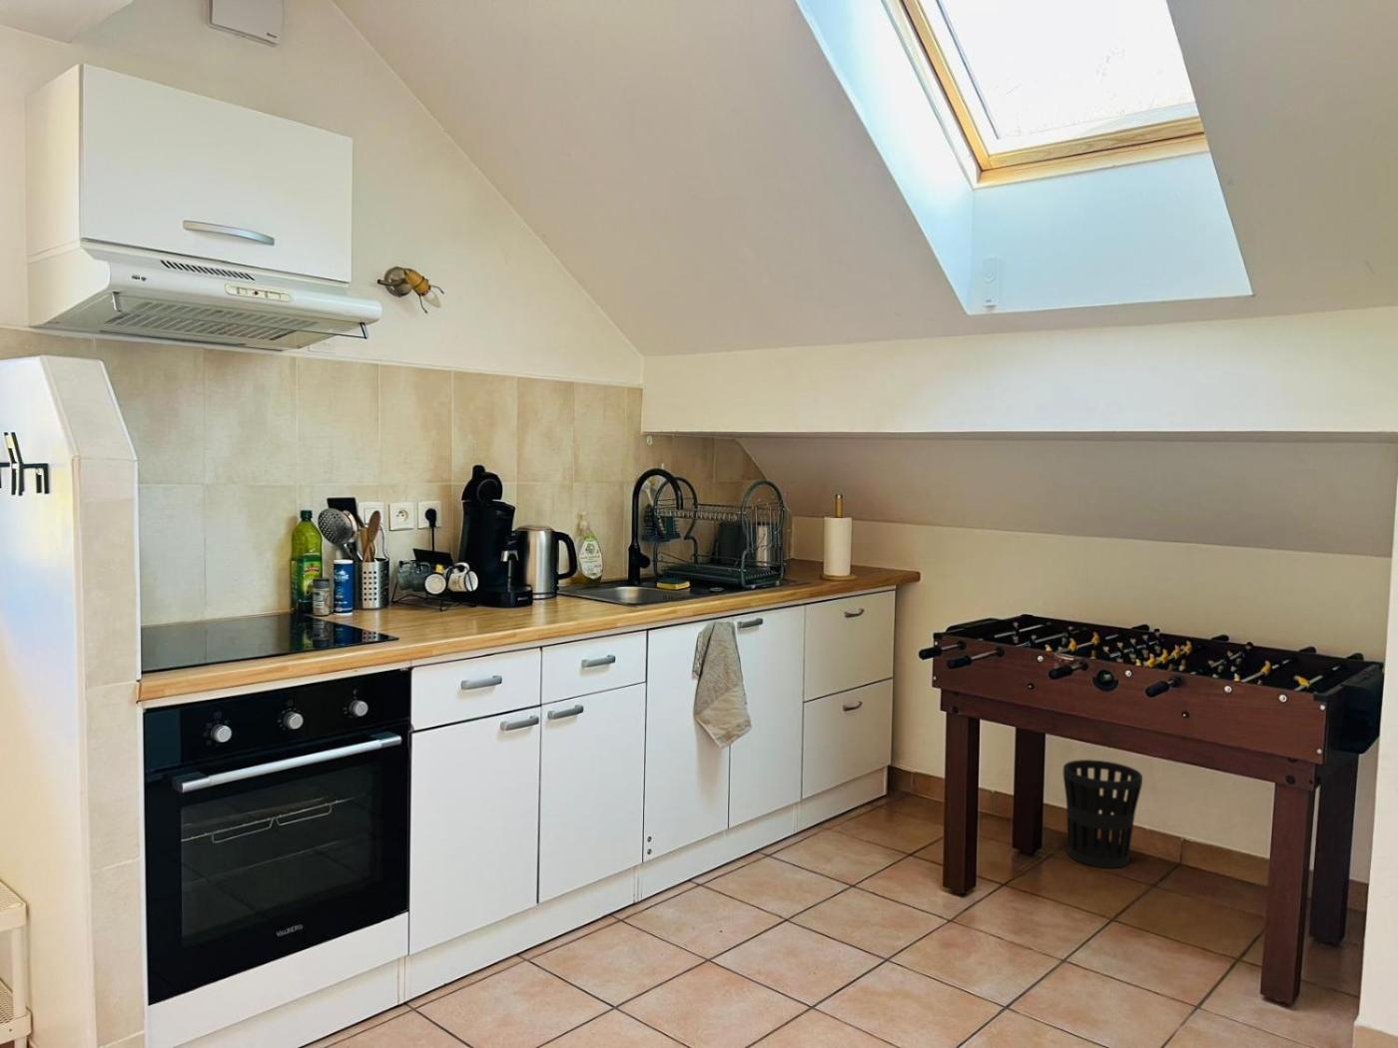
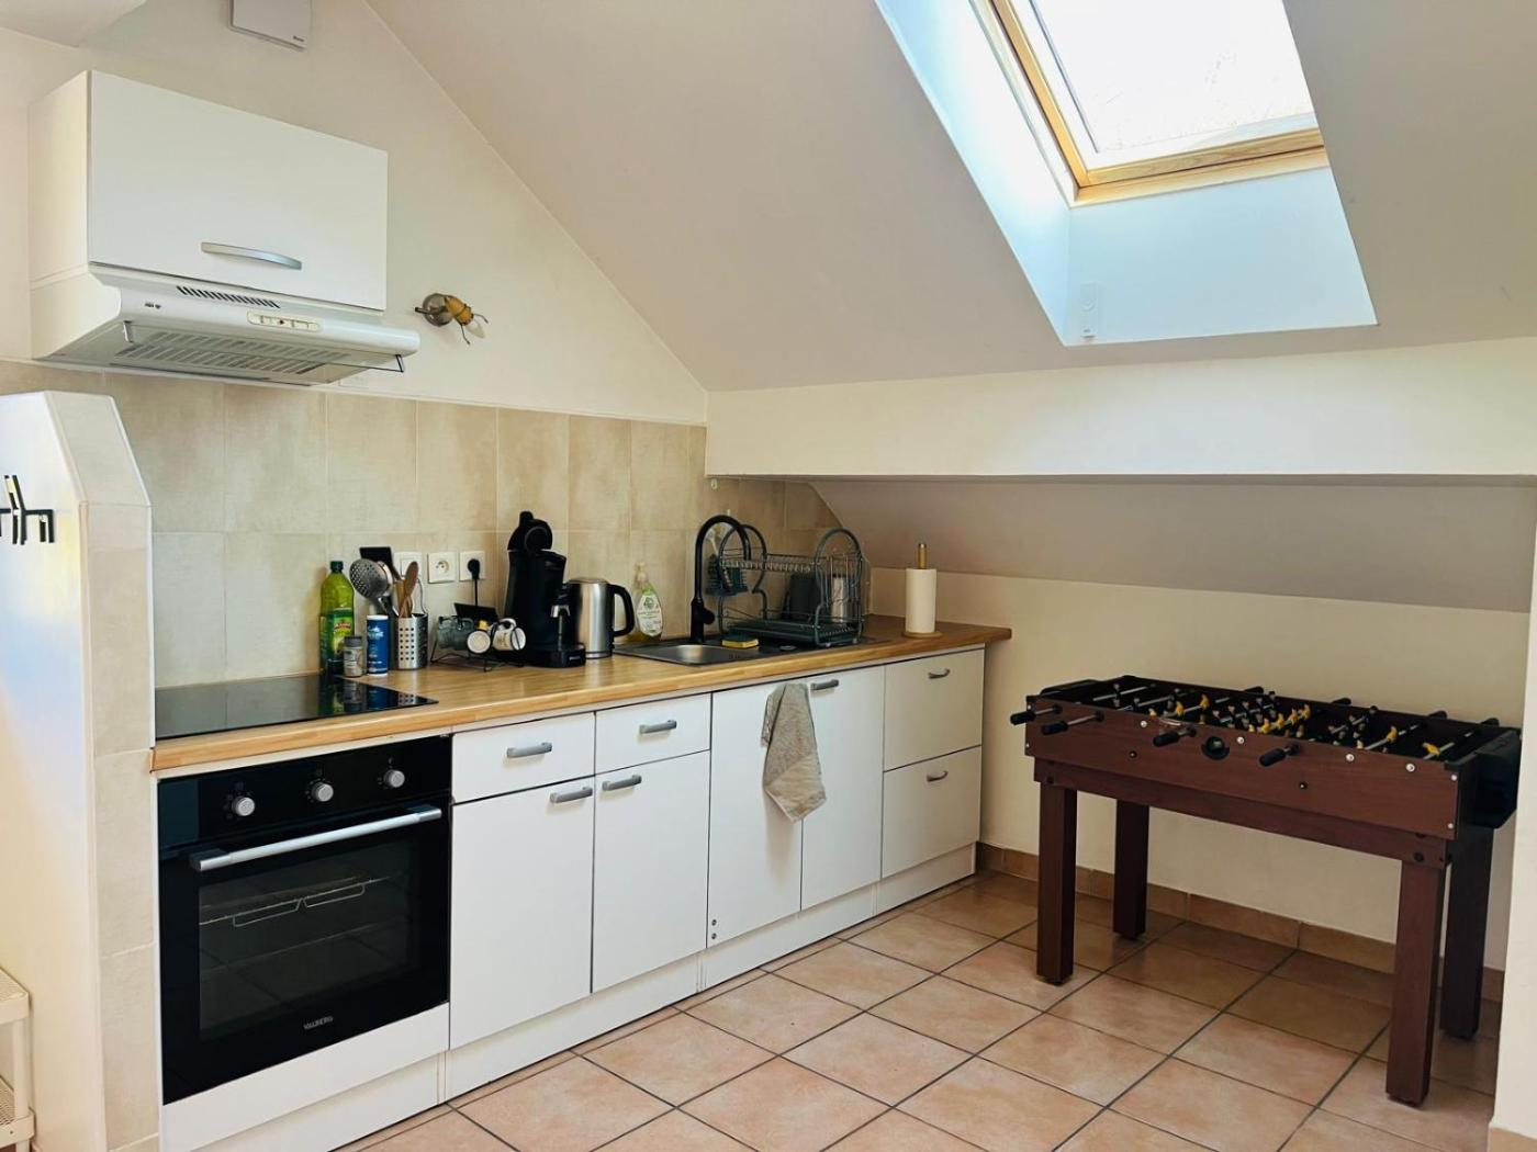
- wastebasket [1061,758,1144,870]
